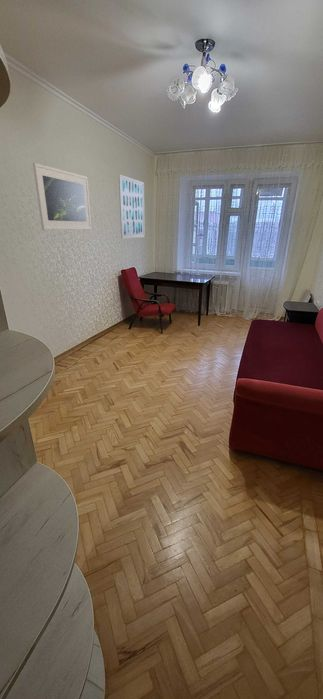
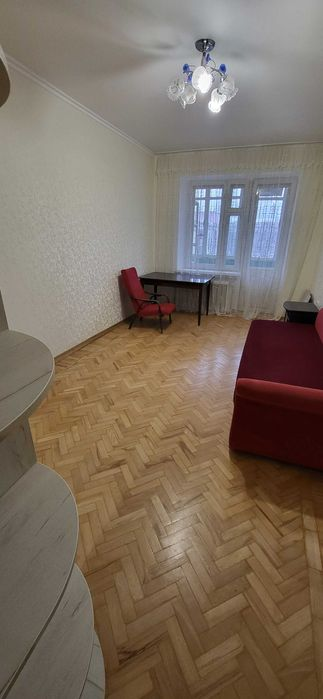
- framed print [32,162,92,231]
- wall art [118,173,146,240]
